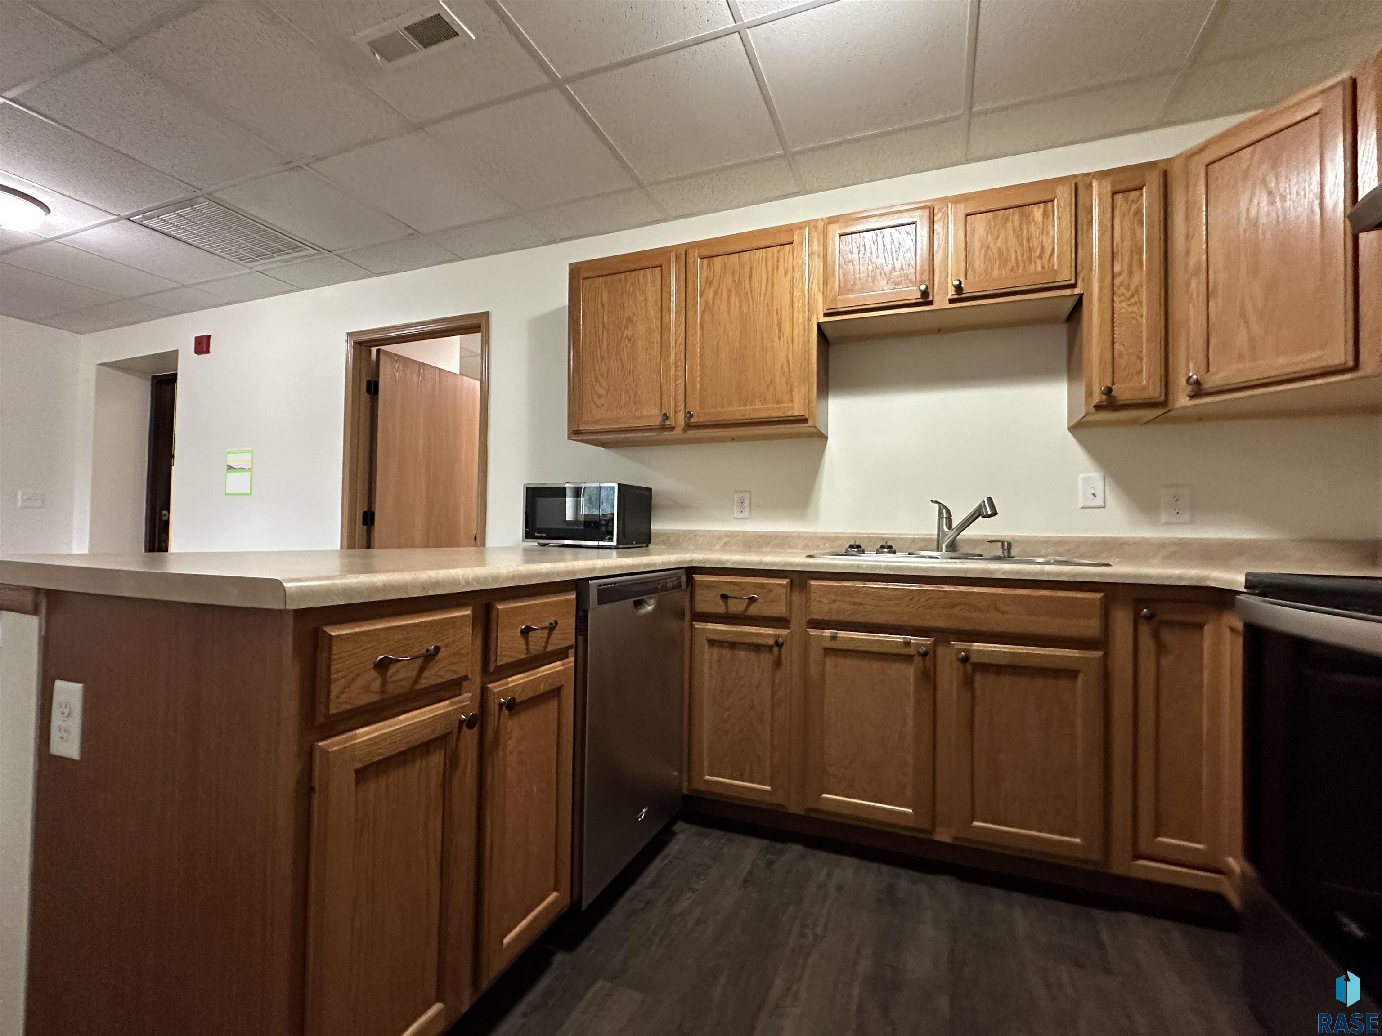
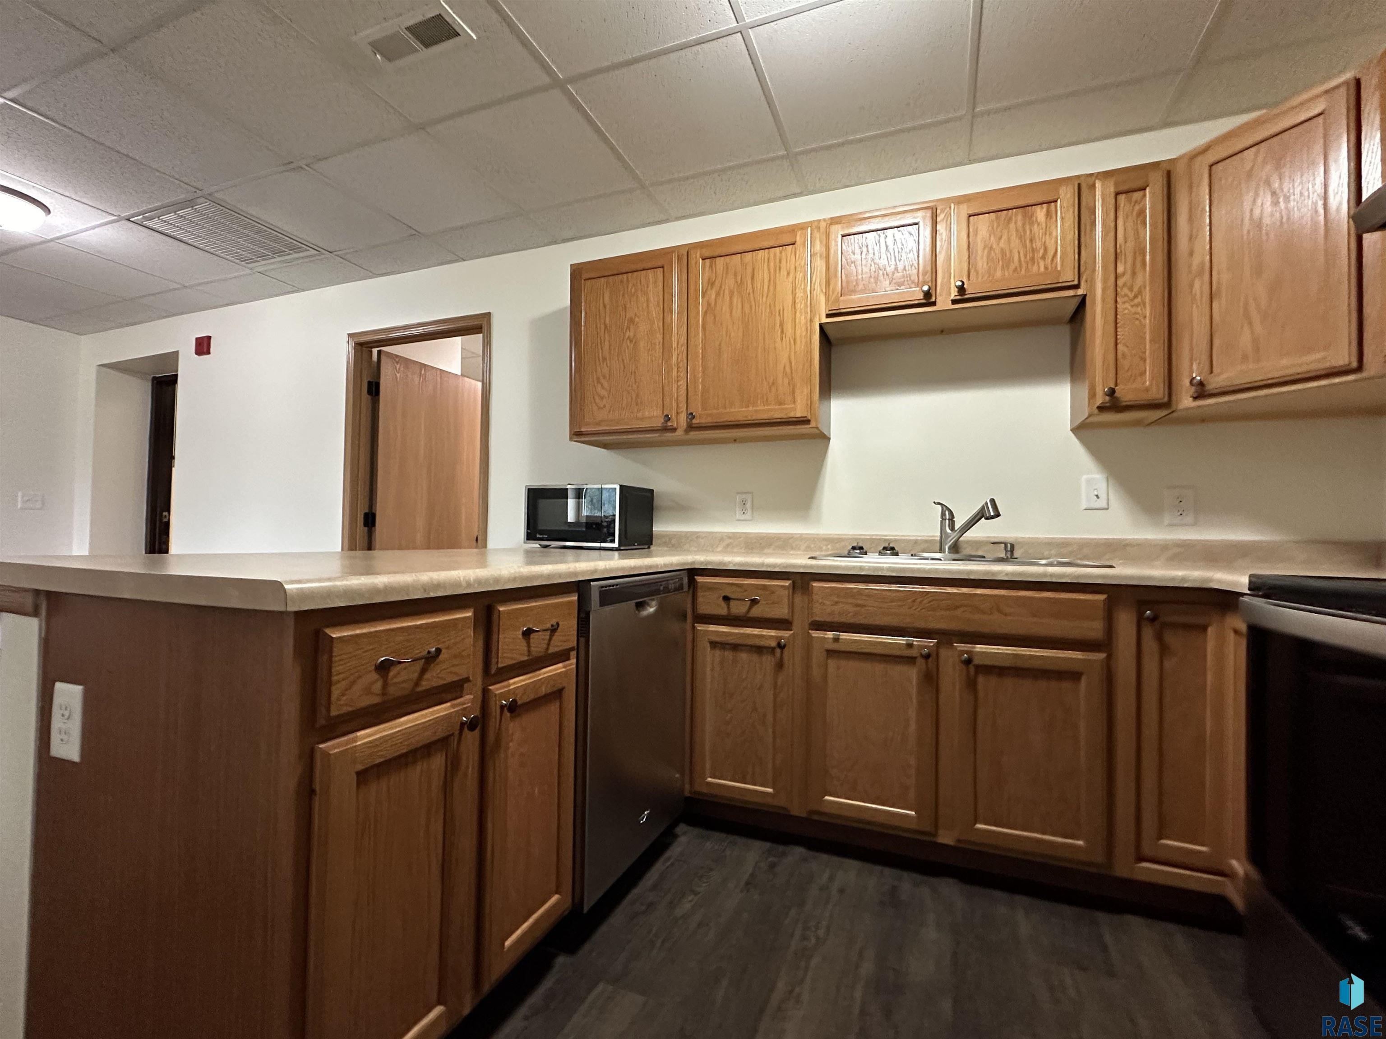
- calendar [224,447,255,495]
